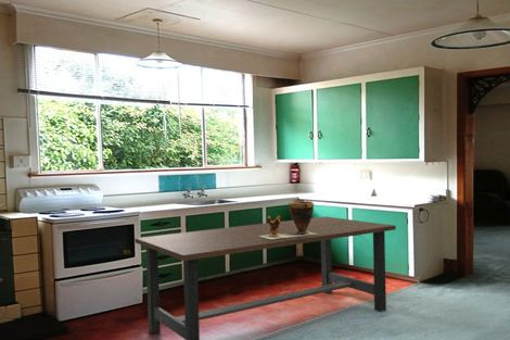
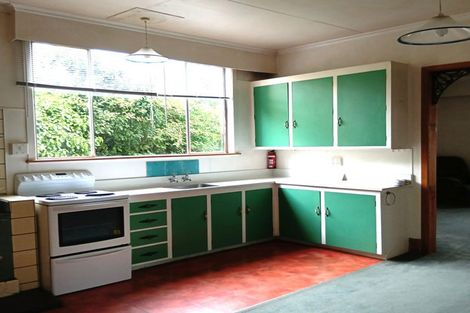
- clay pot [259,200,318,239]
- dining table [133,215,397,340]
